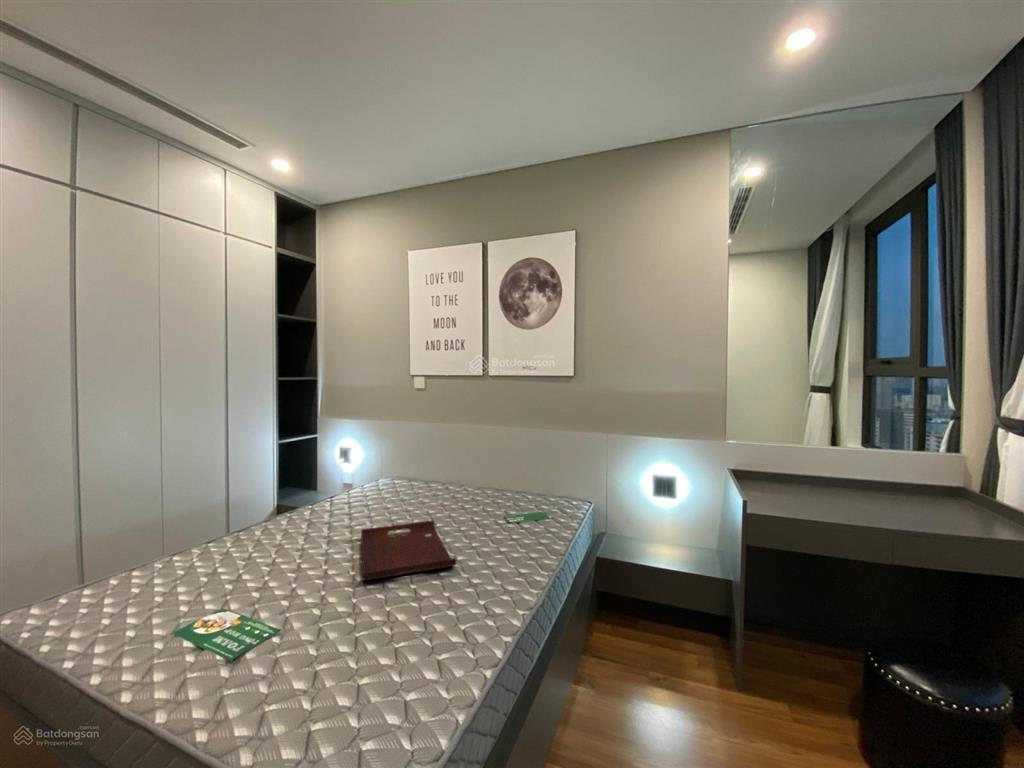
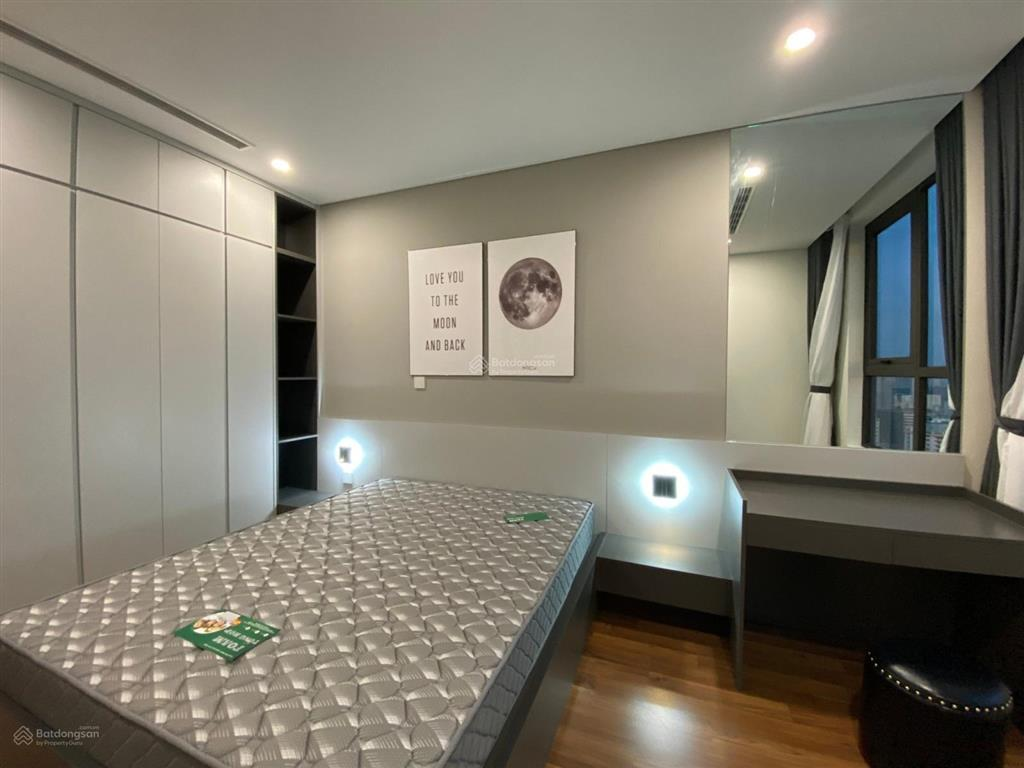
- serving tray [360,519,457,582]
